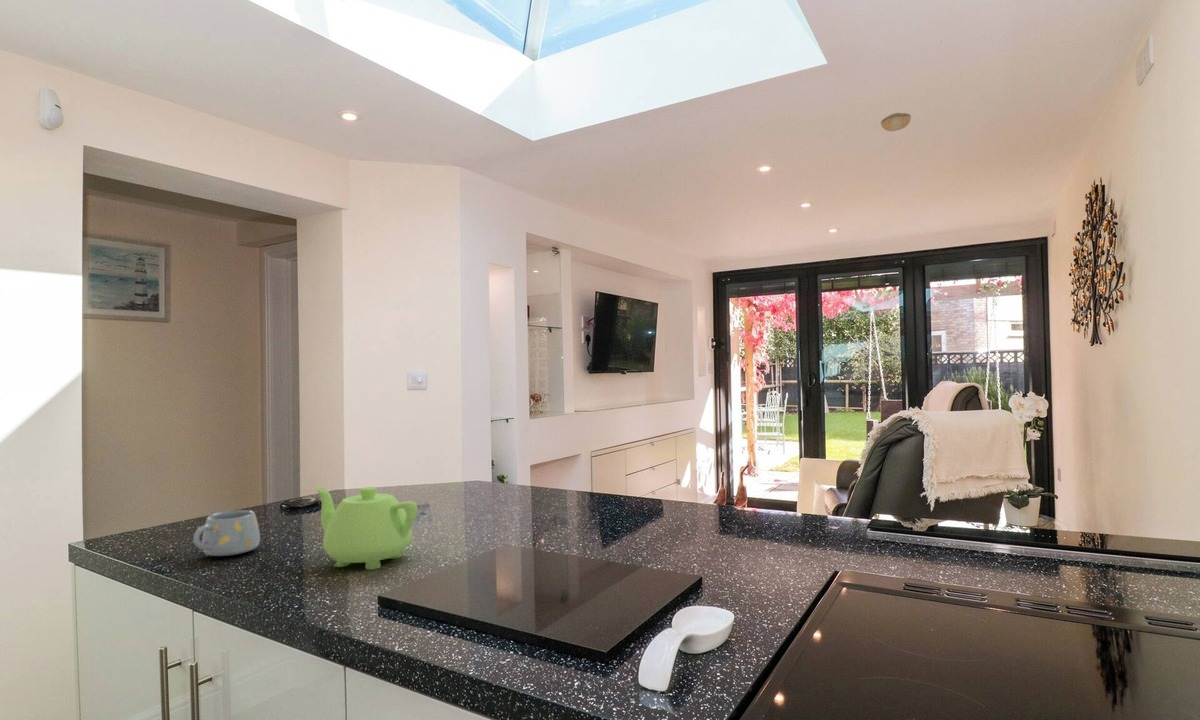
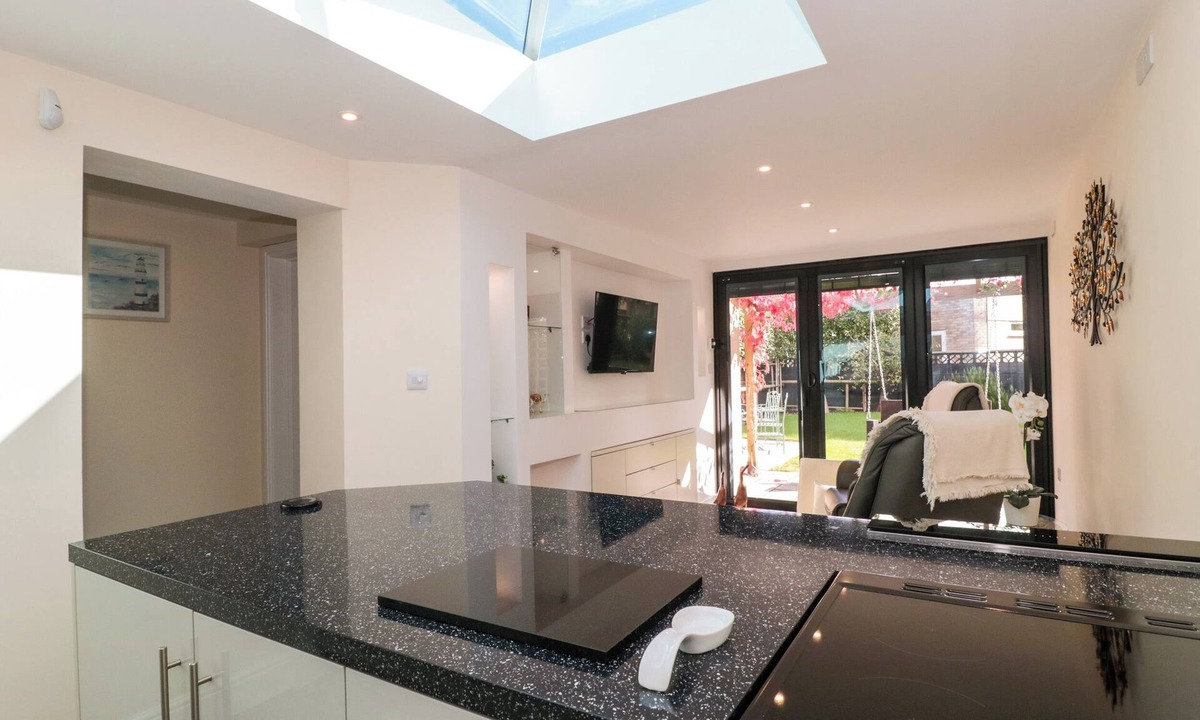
- smoke detector [880,112,912,132]
- mug [192,509,261,557]
- teapot [314,486,418,571]
